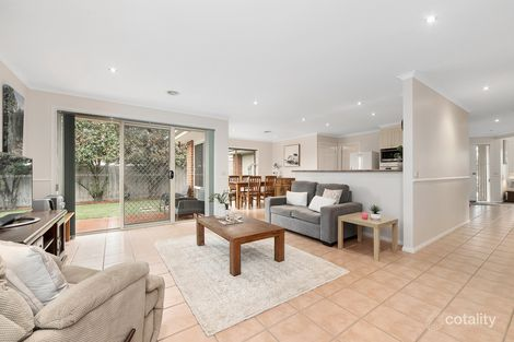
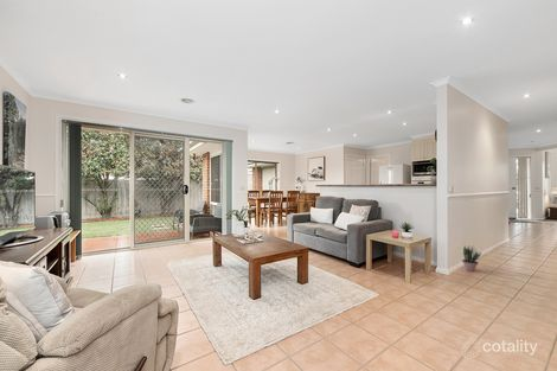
+ potted plant [461,244,482,273]
